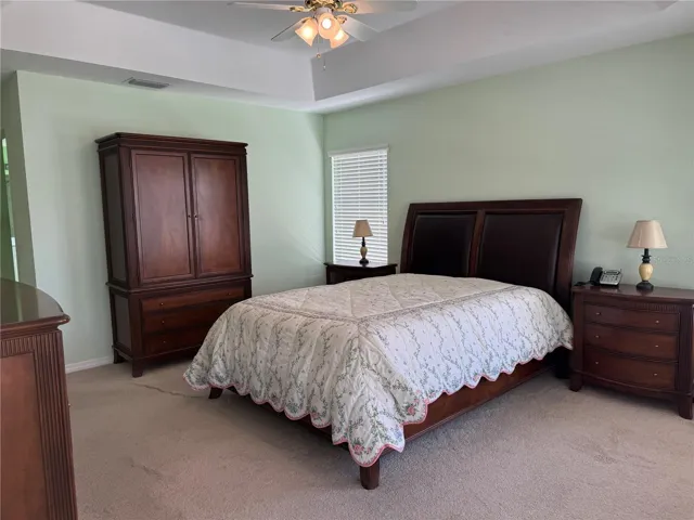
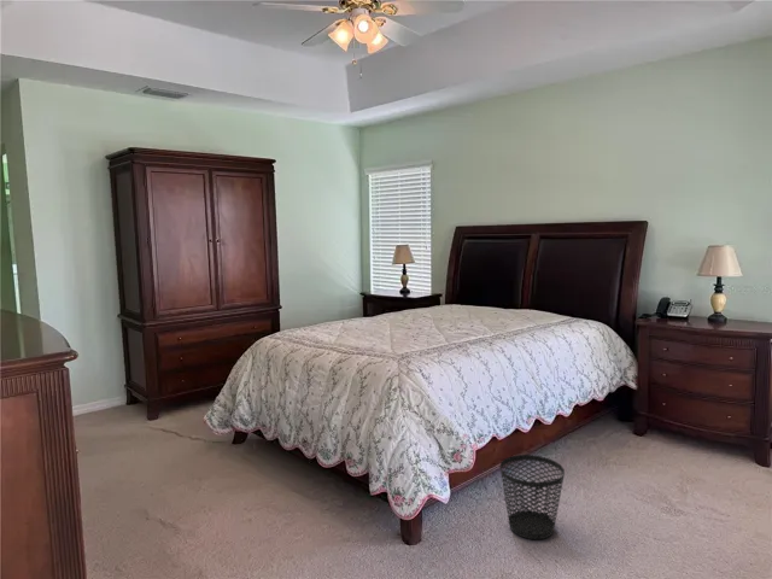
+ wastebasket [499,454,566,540]
